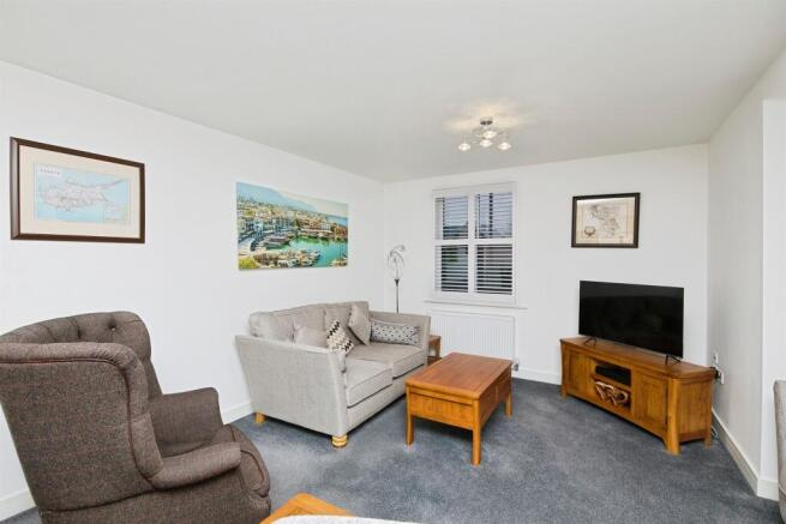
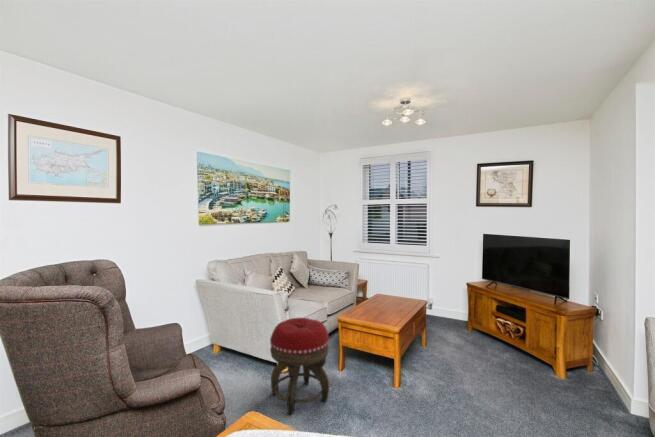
+ footstool [269,317,330,415]
